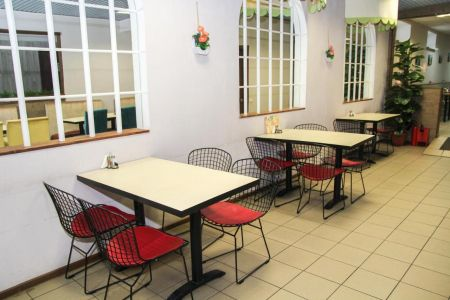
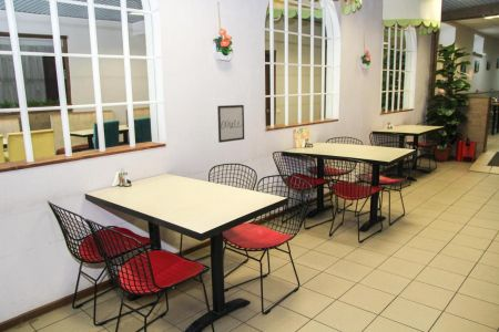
+ wall art [216,104,245,144]
